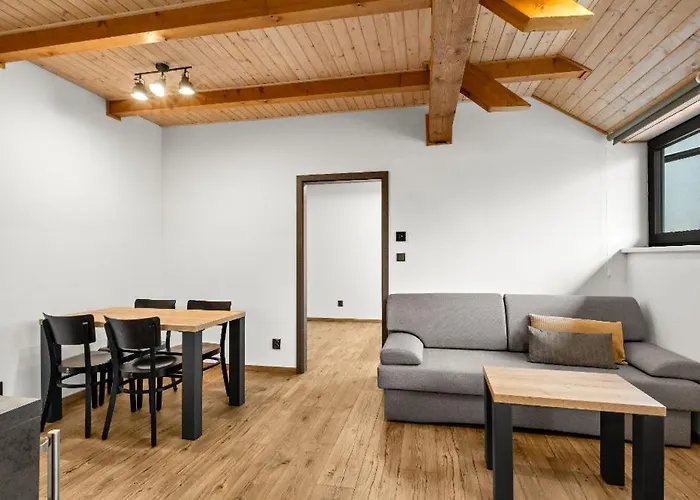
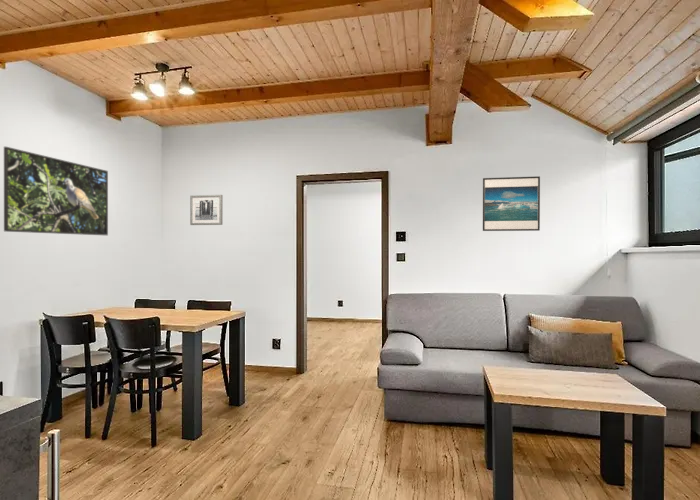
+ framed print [482,175,541,232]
+ wall art [189,194,223,226]
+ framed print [3,146,109,236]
